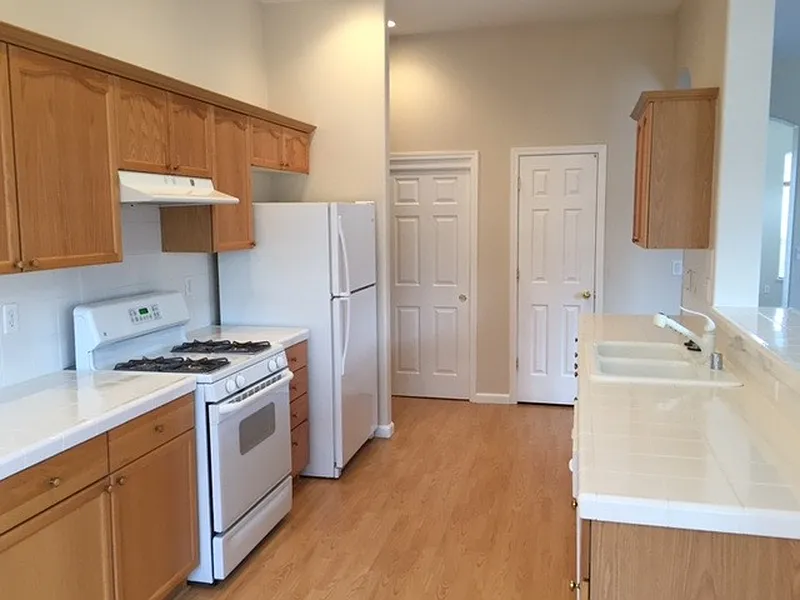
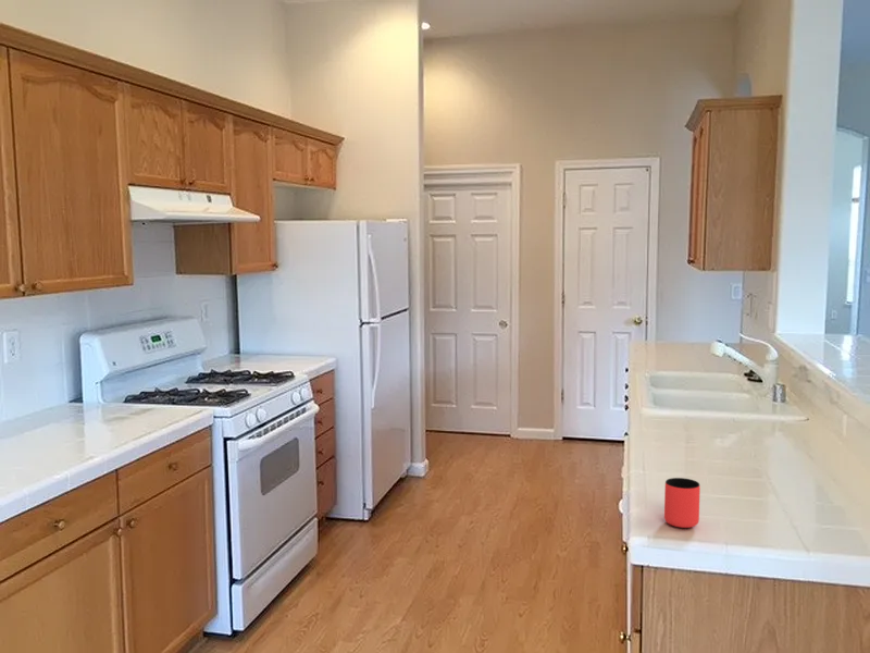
+ cup [663,477,701,529]
